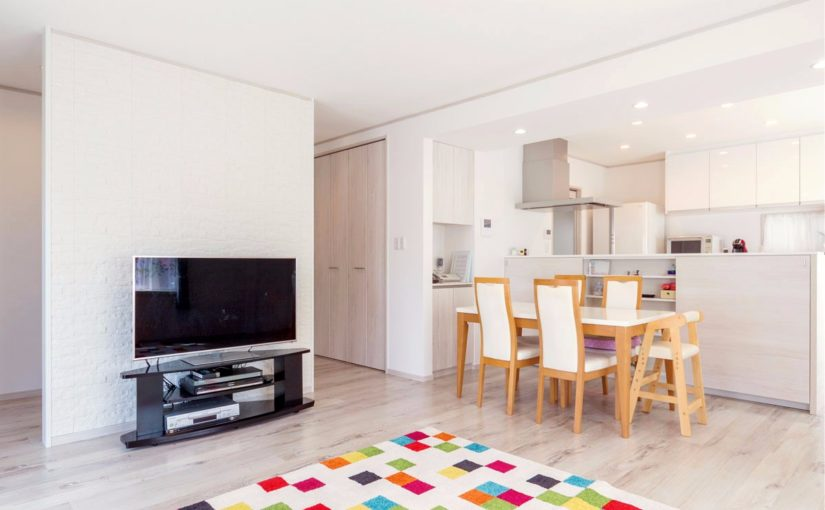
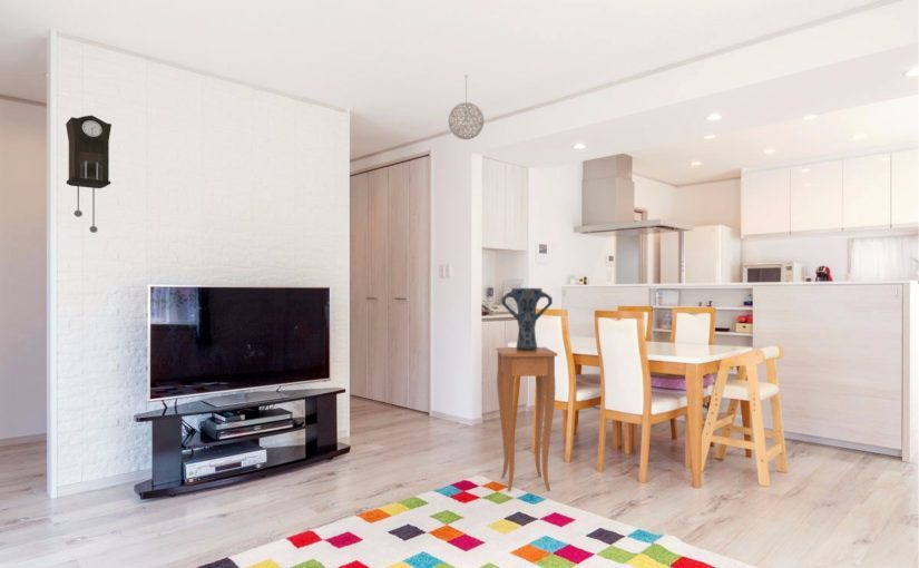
+ vase [500,287,554,351]
+ side table [495,346,558,492]
+ pendulum clock [65,115,113,234]
+ pendant light [447,74,486,140]
